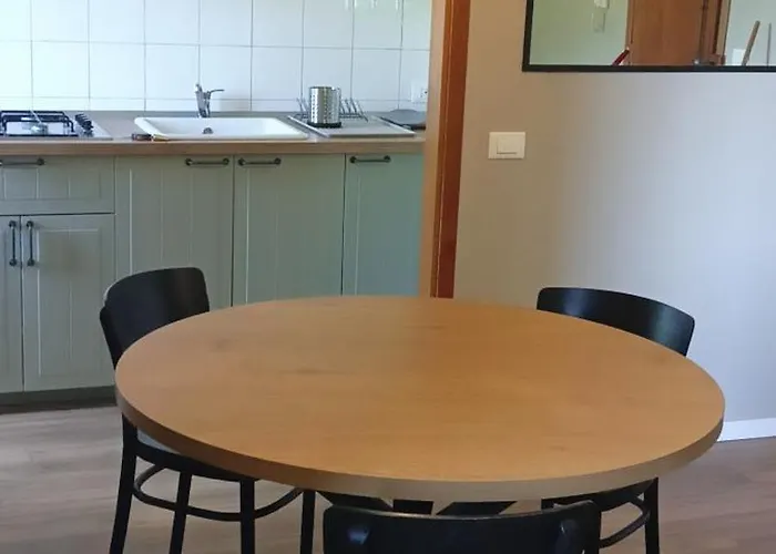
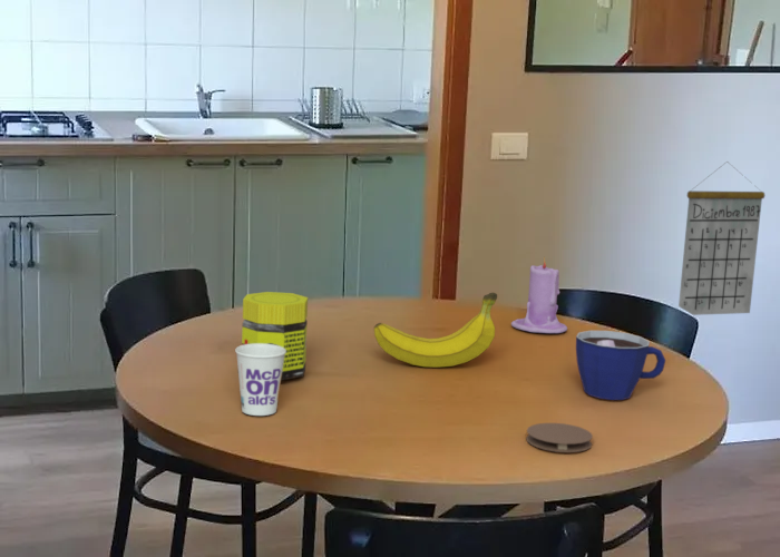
+ candle [510,256,568,334]
+ cup [234,343,286,417]
+ fruit [373,292,498,369]
+ cup [575,330,666,401]
+ jar [241,291,309,381]
+ coaster [525,422,594,453]
+ calendar [677,162,766,316]
